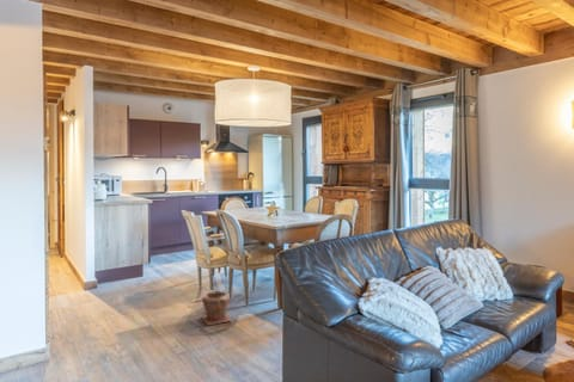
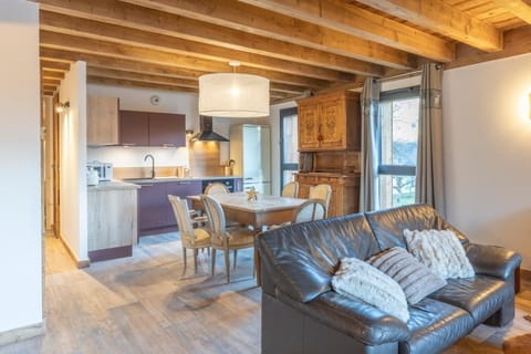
- plant pot [200,289,232,326]
